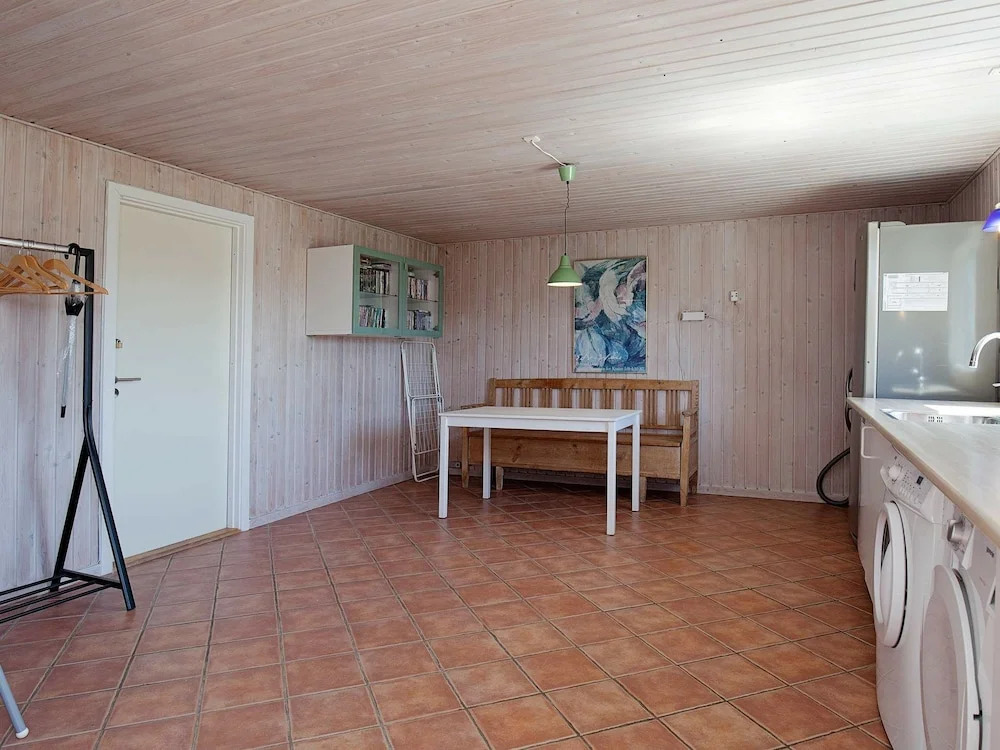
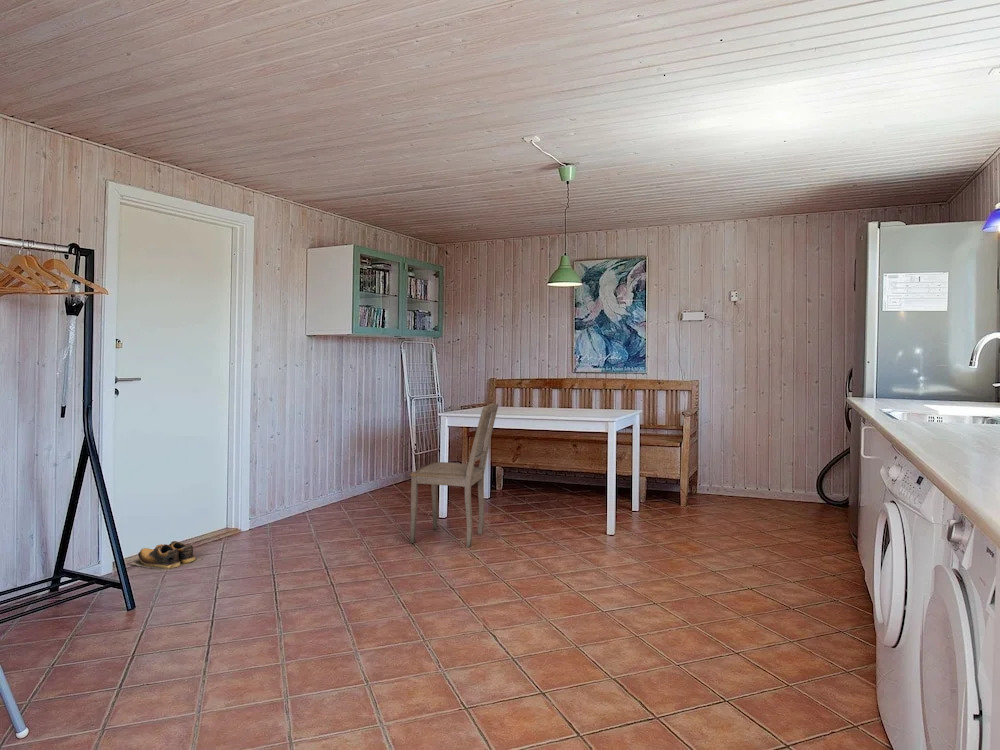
+ dining chair [408,402,499,548]
+ shoes [128,540,203,572]
